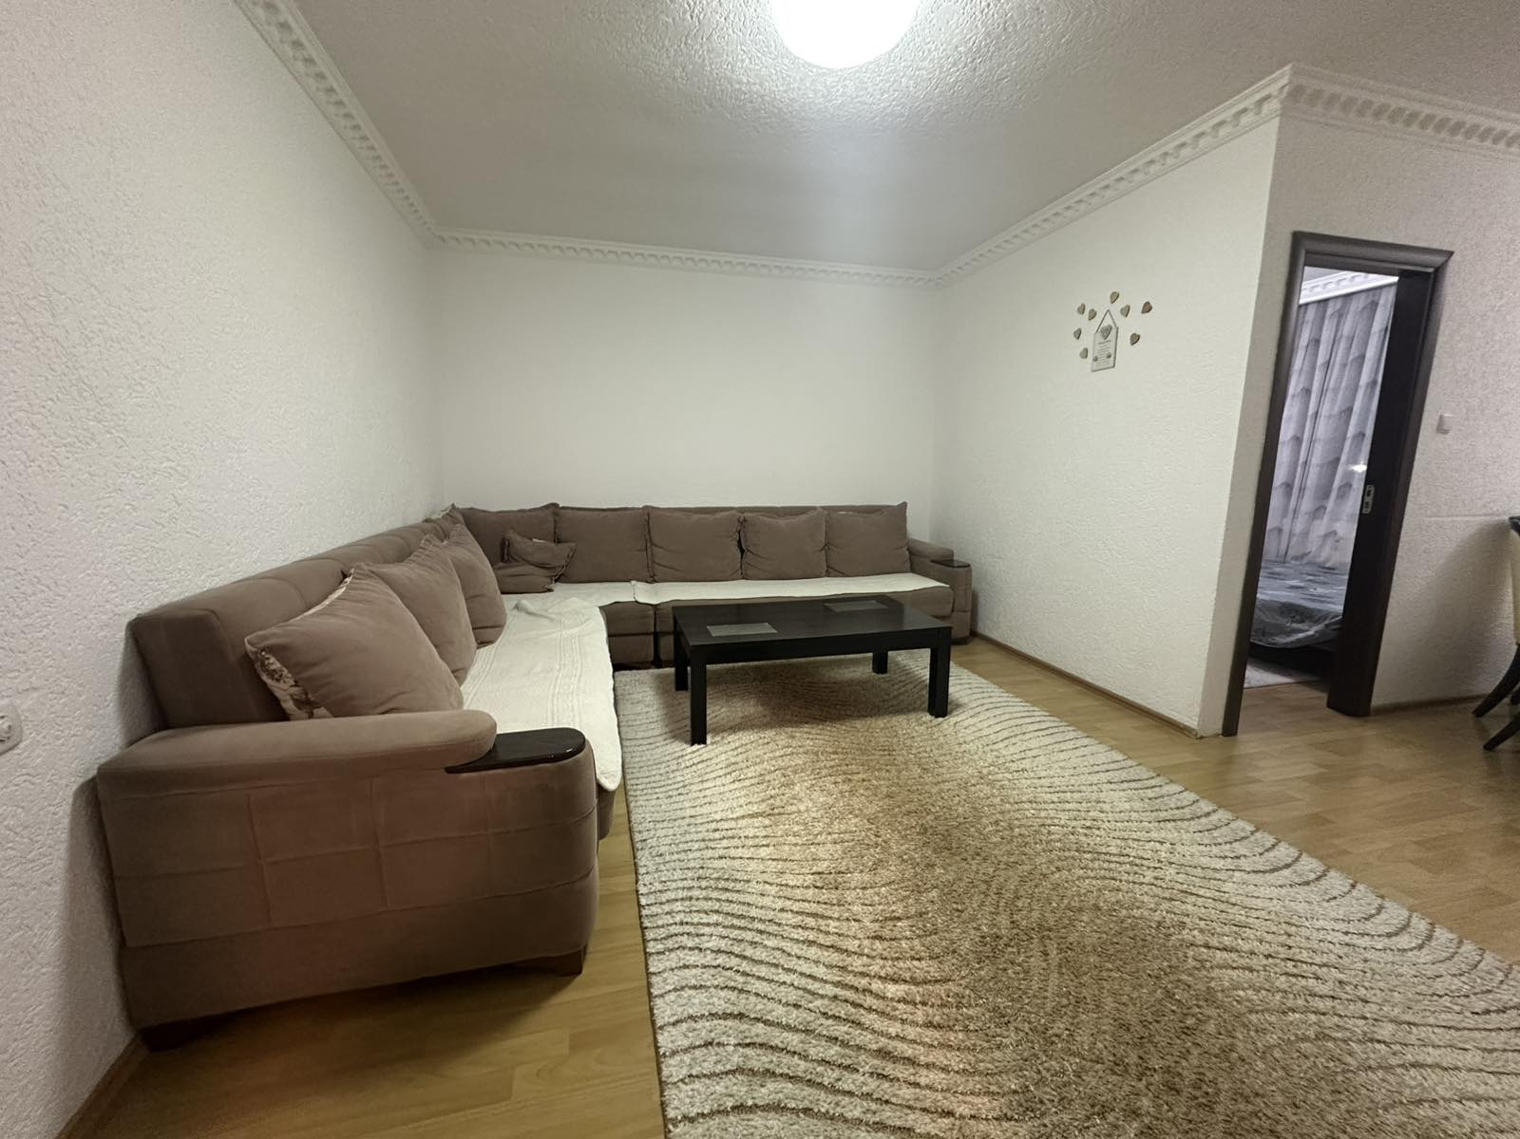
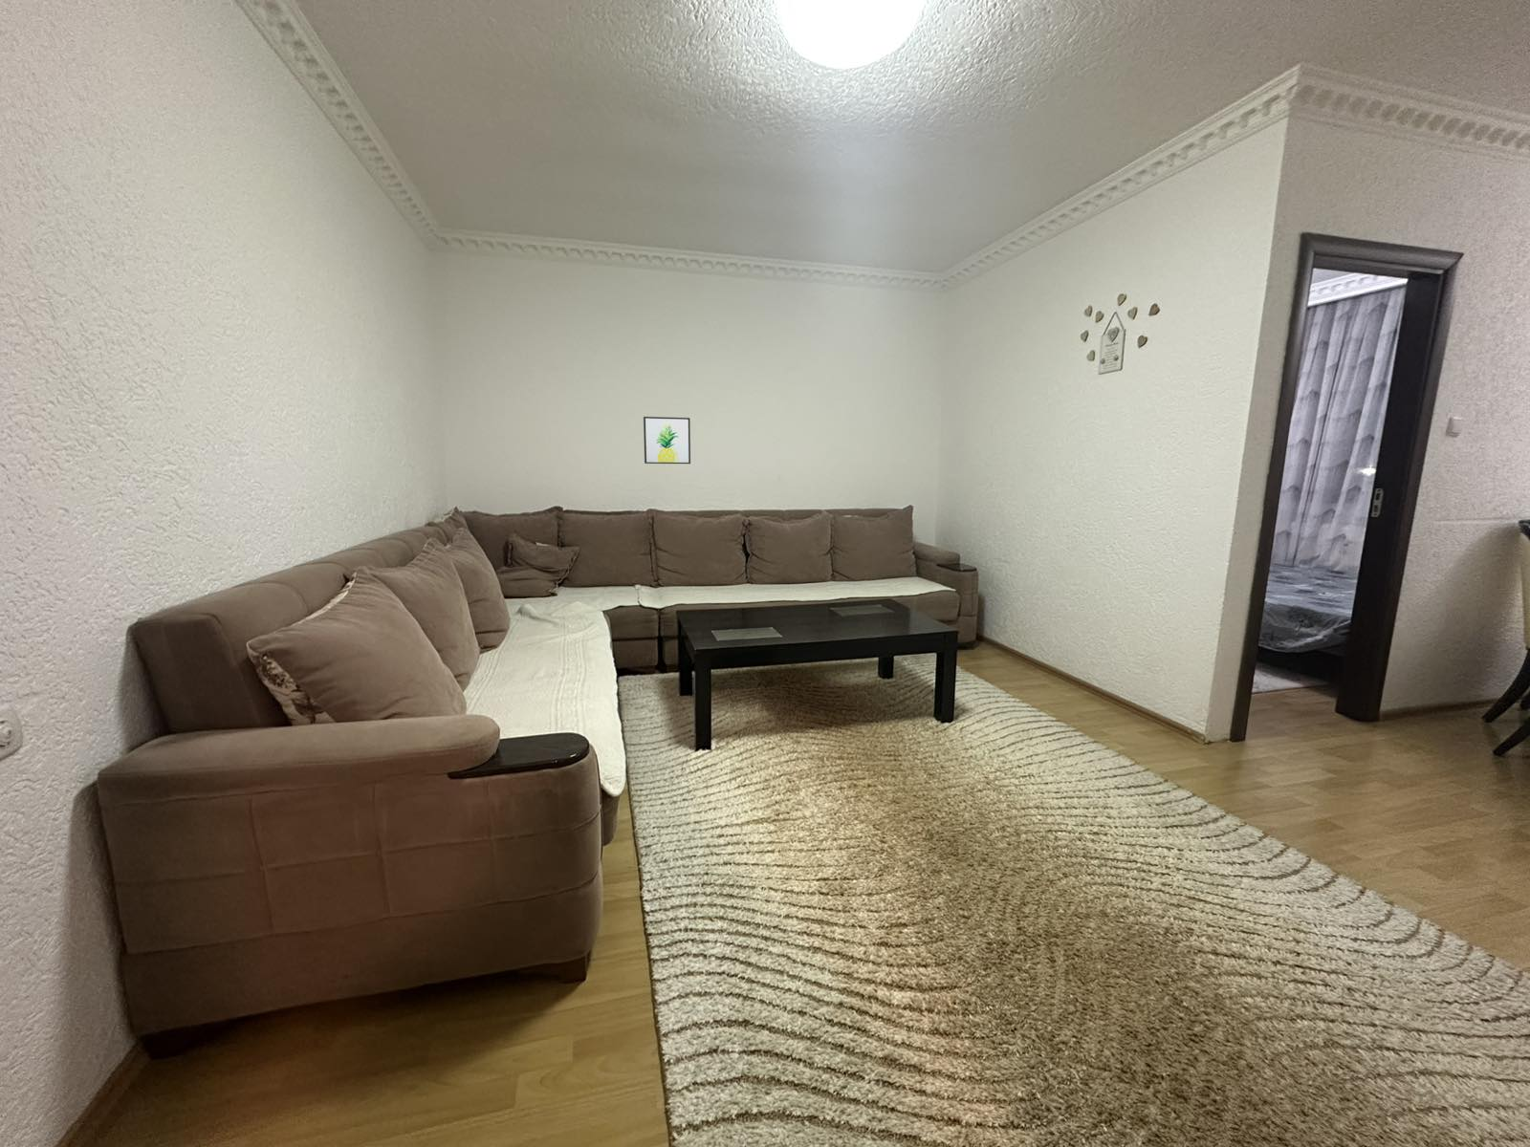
+ wall art [642,416,692,465]
